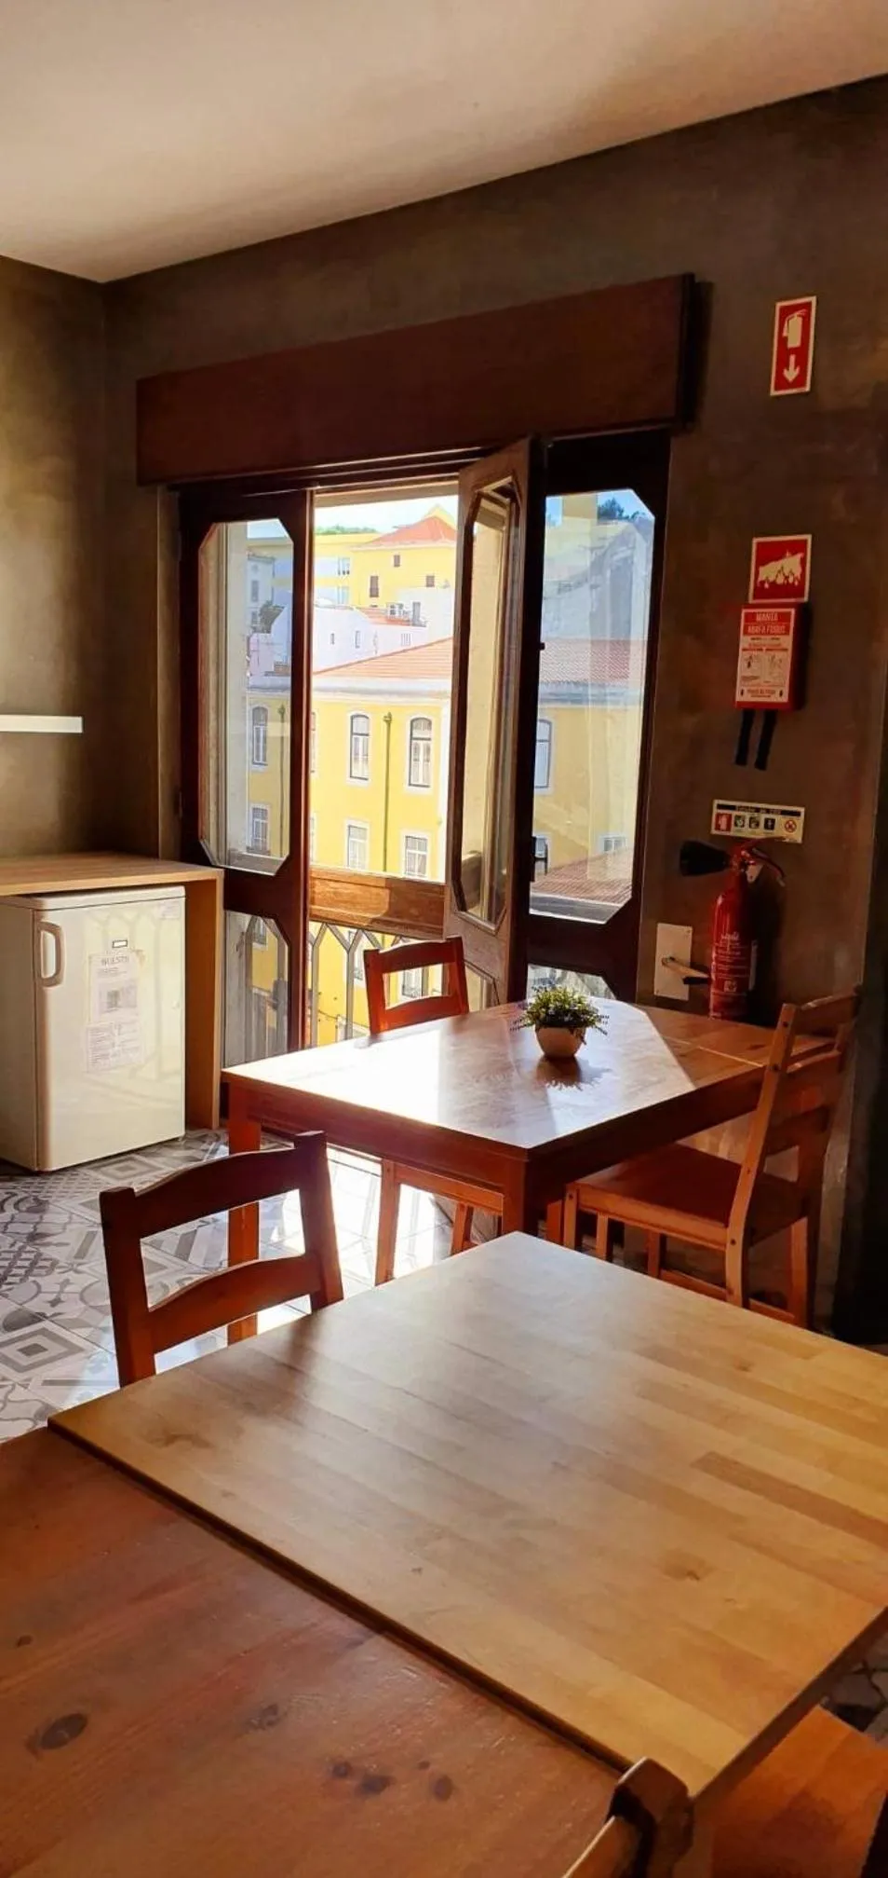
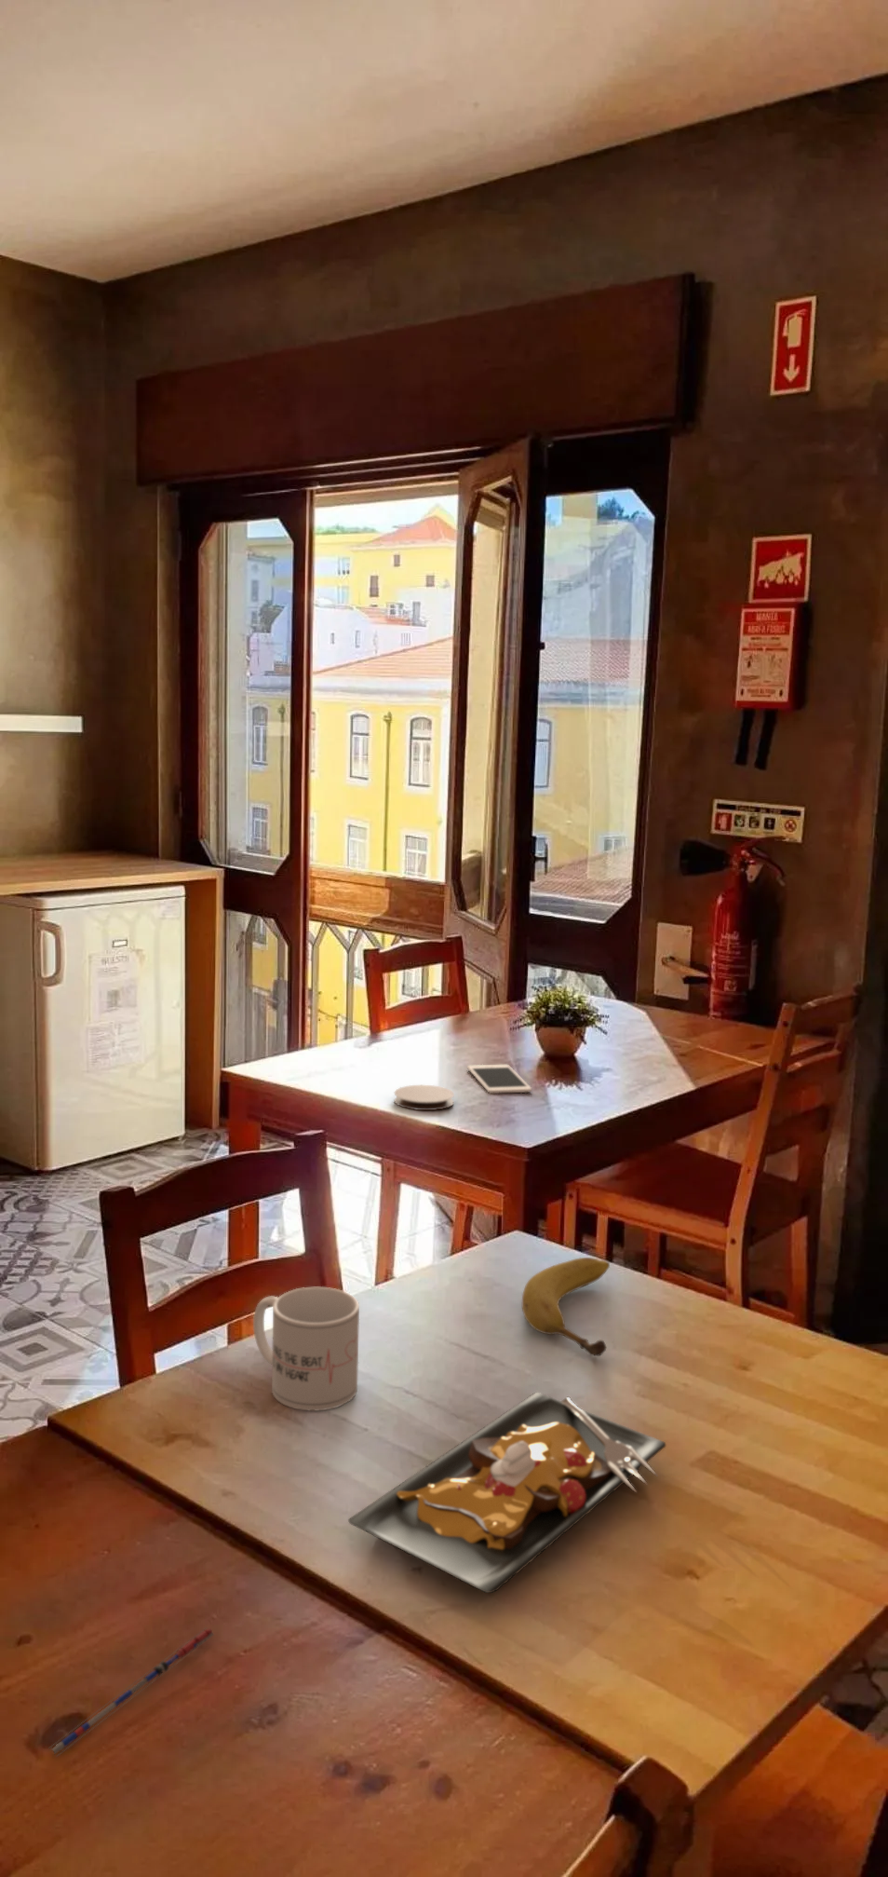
+ coaster [393,1085,455,1111]
+ fruit [522,1257,610,1357]
+ mug [253,1287,360,1411]
+ pen [48,1627,214,1757]
+ cell phone [467,1064,533,1094]
+ plate [347,1392,667,1593]
